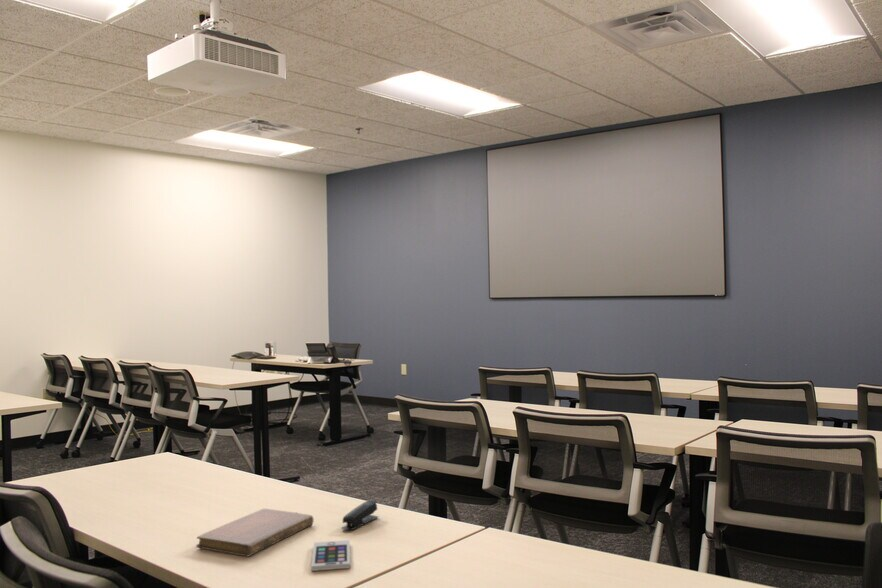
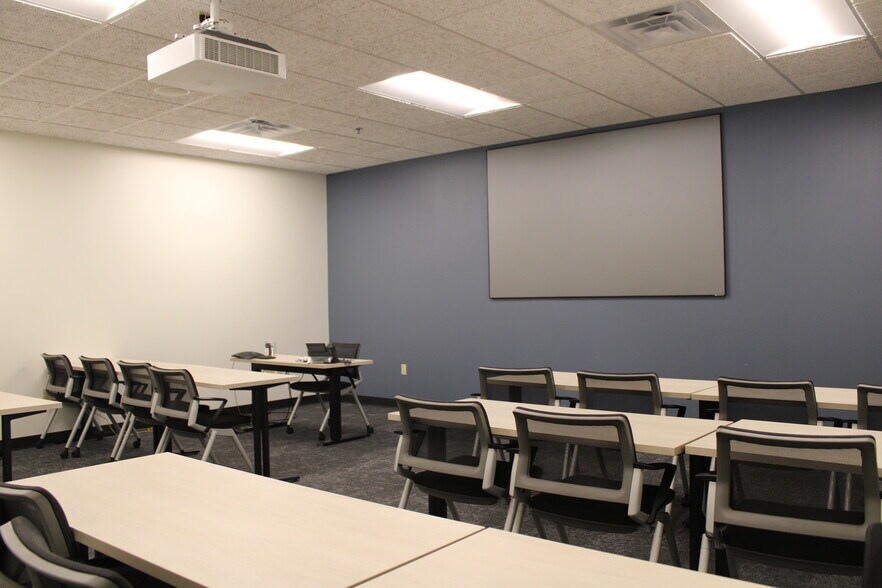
- stapler [341,499,379,531]
- smartphone [310,539,351,572]
- notebook [195,508,315,557]
